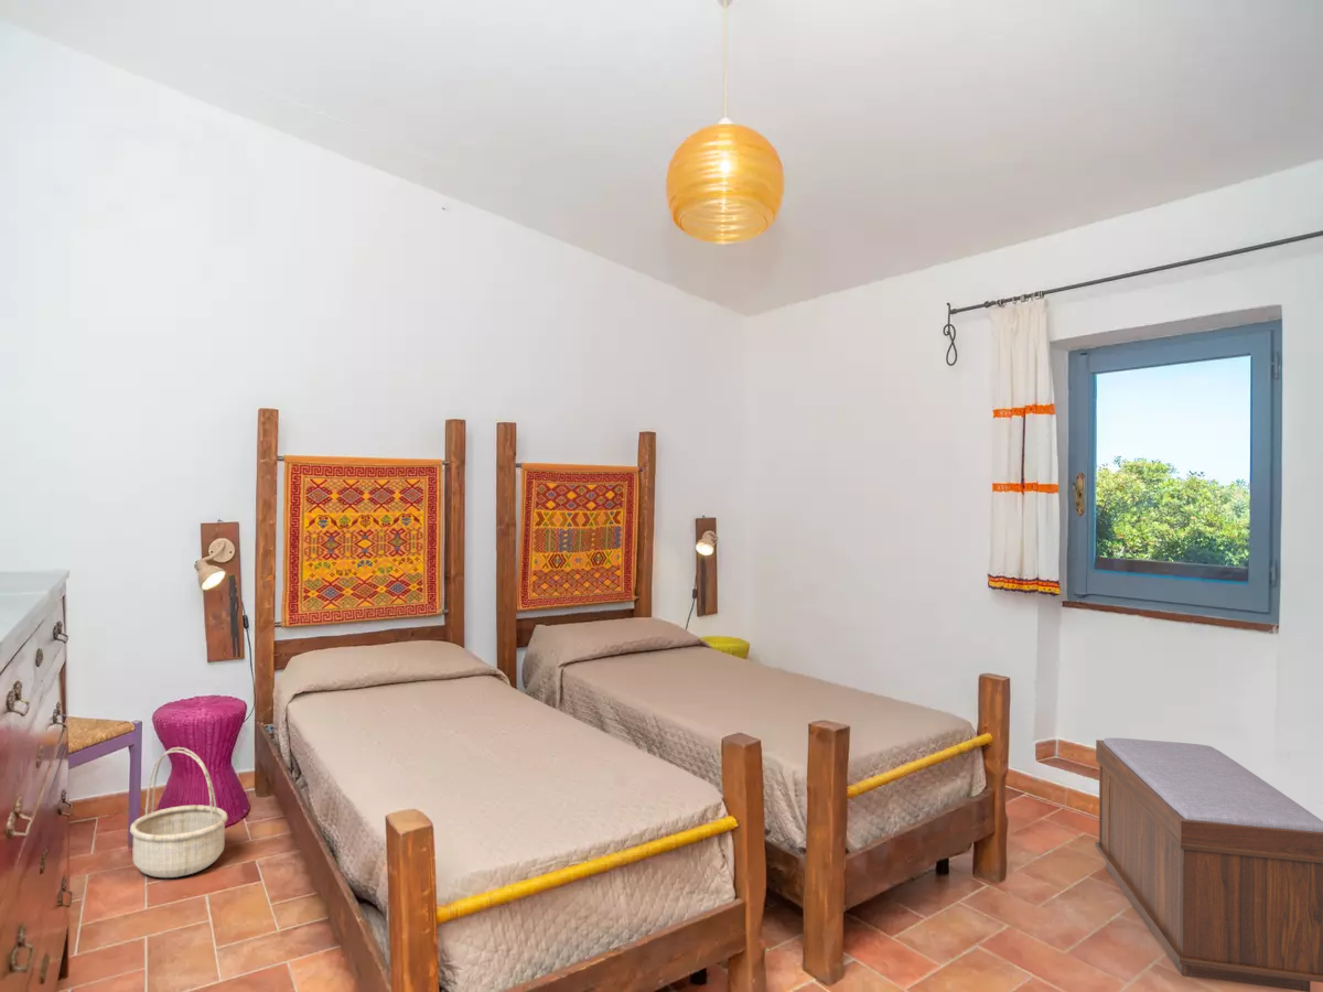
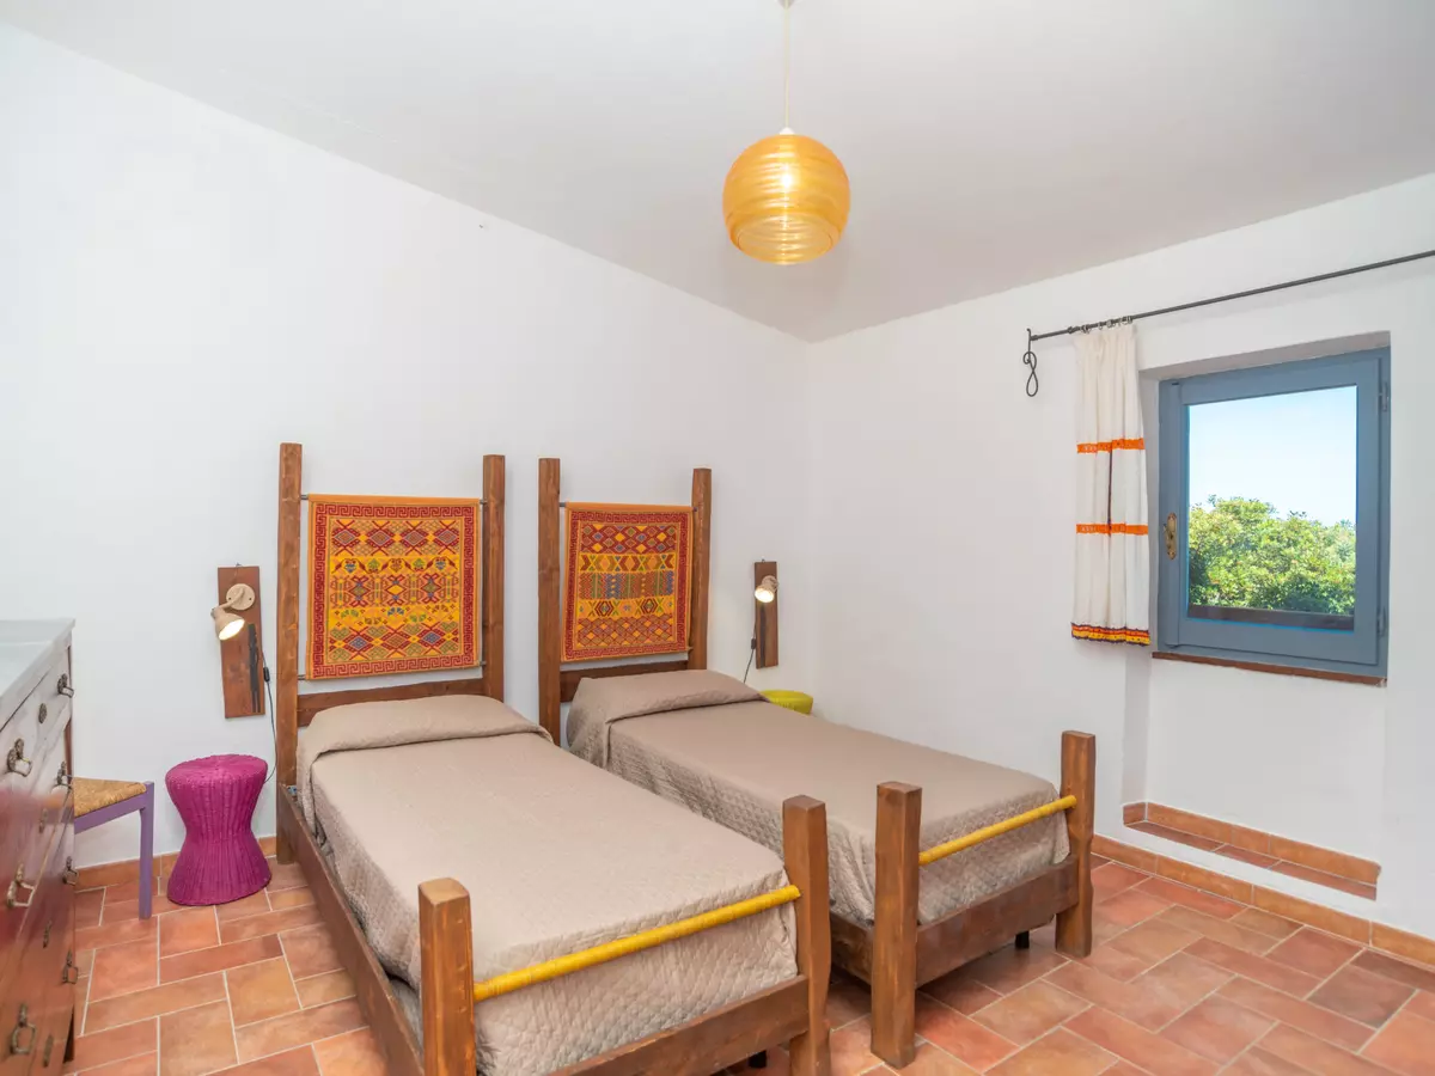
- basket [129,746,229,878]
- bench [1094,737,1323,992]
